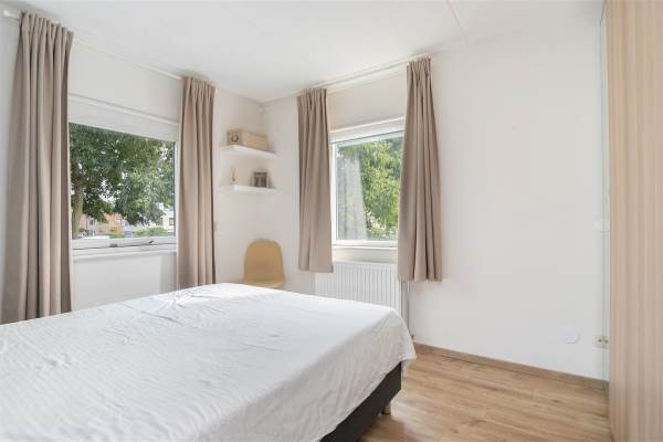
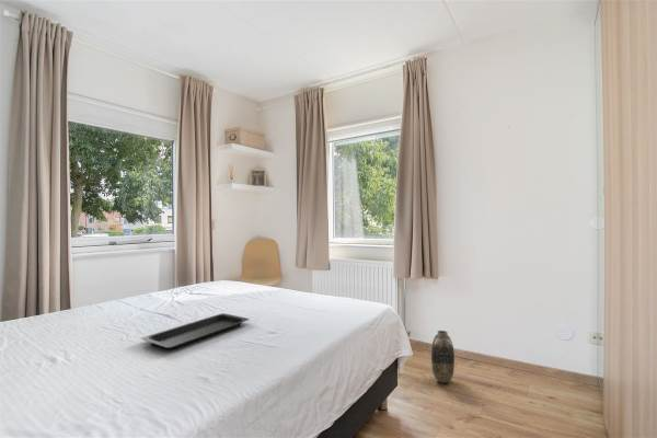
+ vase [430,330,456,383]
+ serving tray [140,312,251,350]
